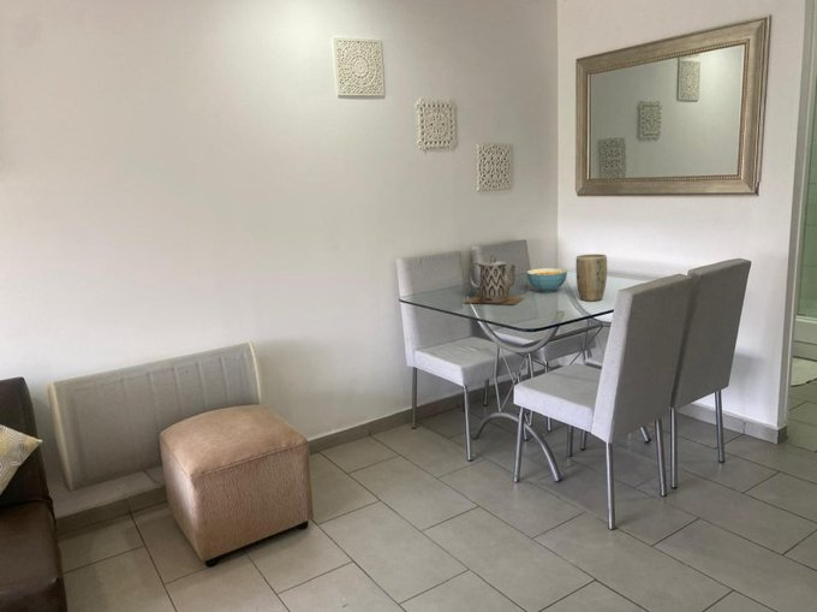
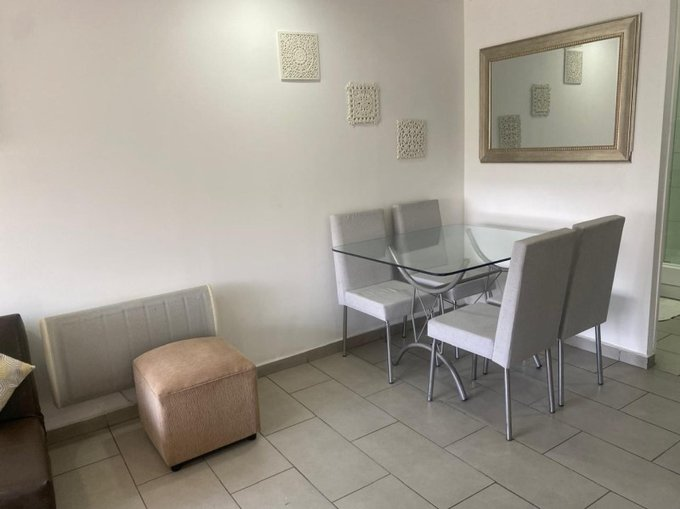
- cereal bowl [525,267,568,293]
- plant pot [576,252,608,302]
- teapot [463,254,525,305]
